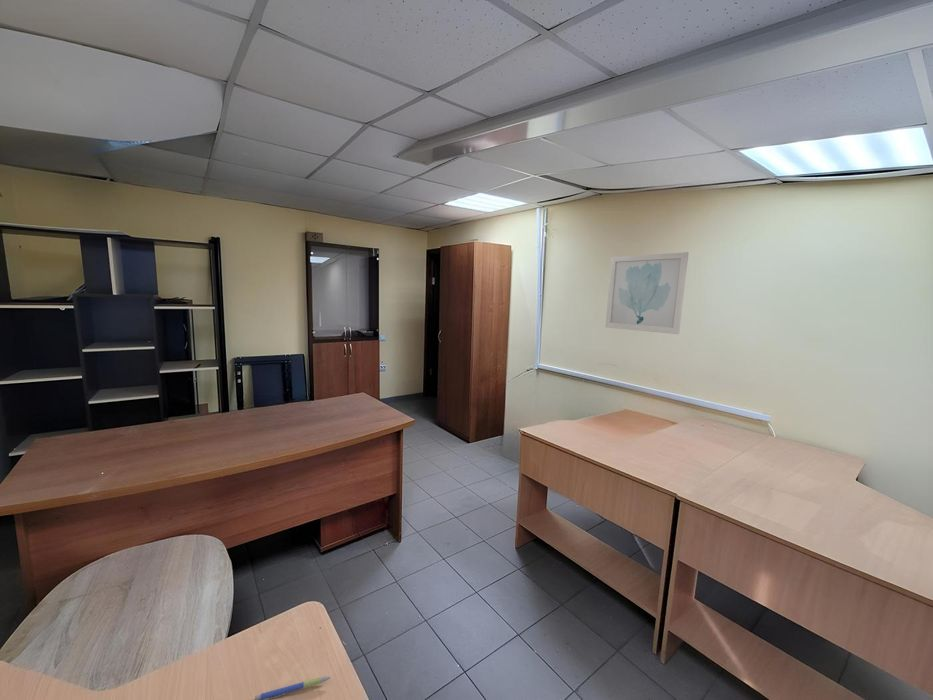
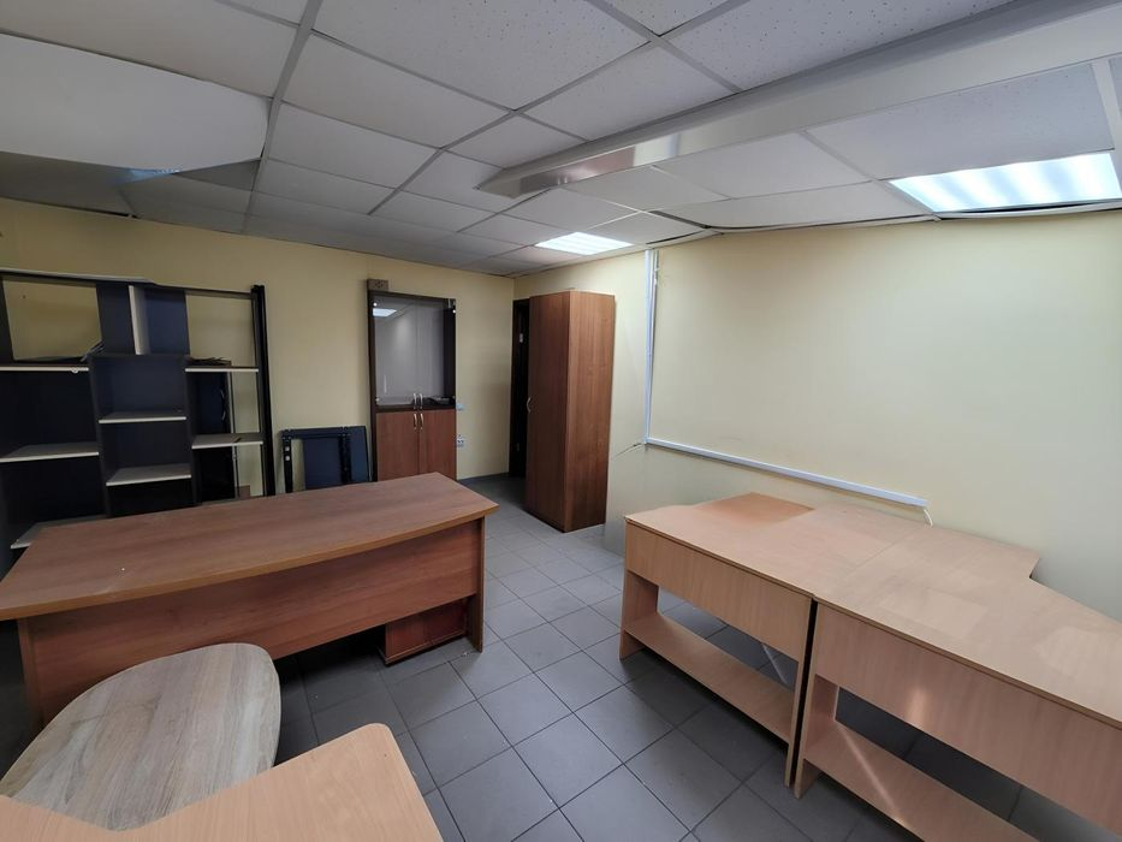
- wall art [604,251,689,335]
- pen [254,675,332,700]
